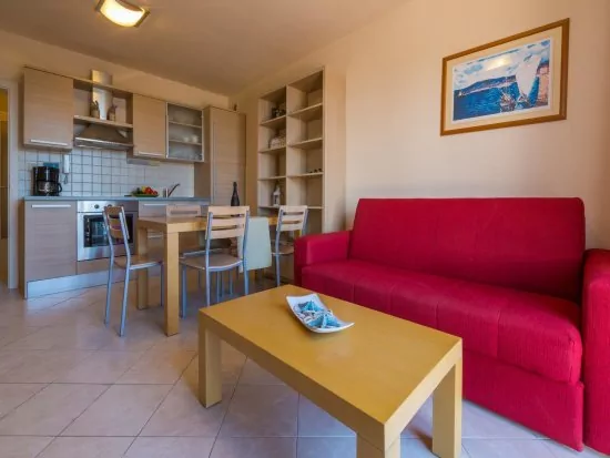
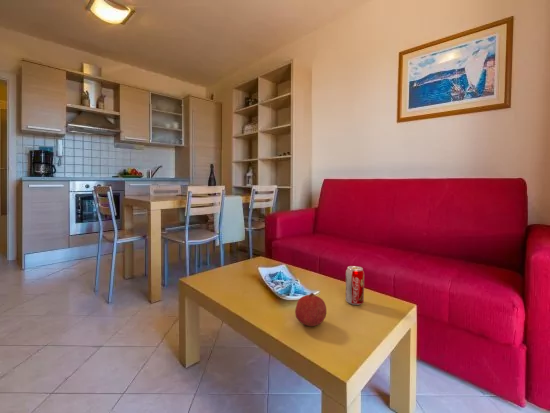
+ fruit [294,292,327,327]
+ beverage can [345,265,365,306]
